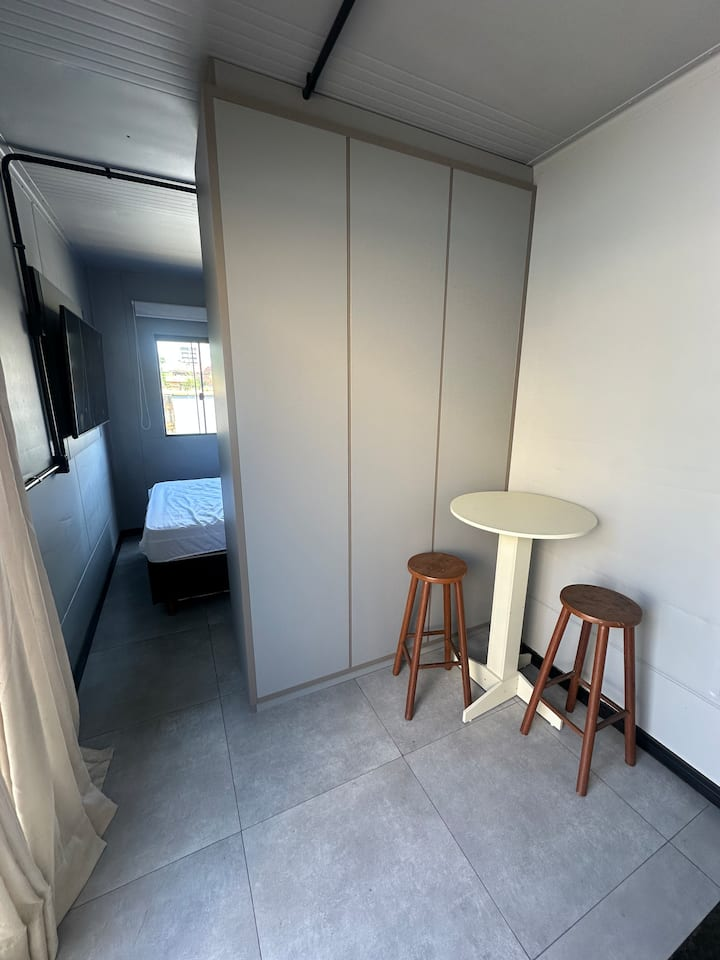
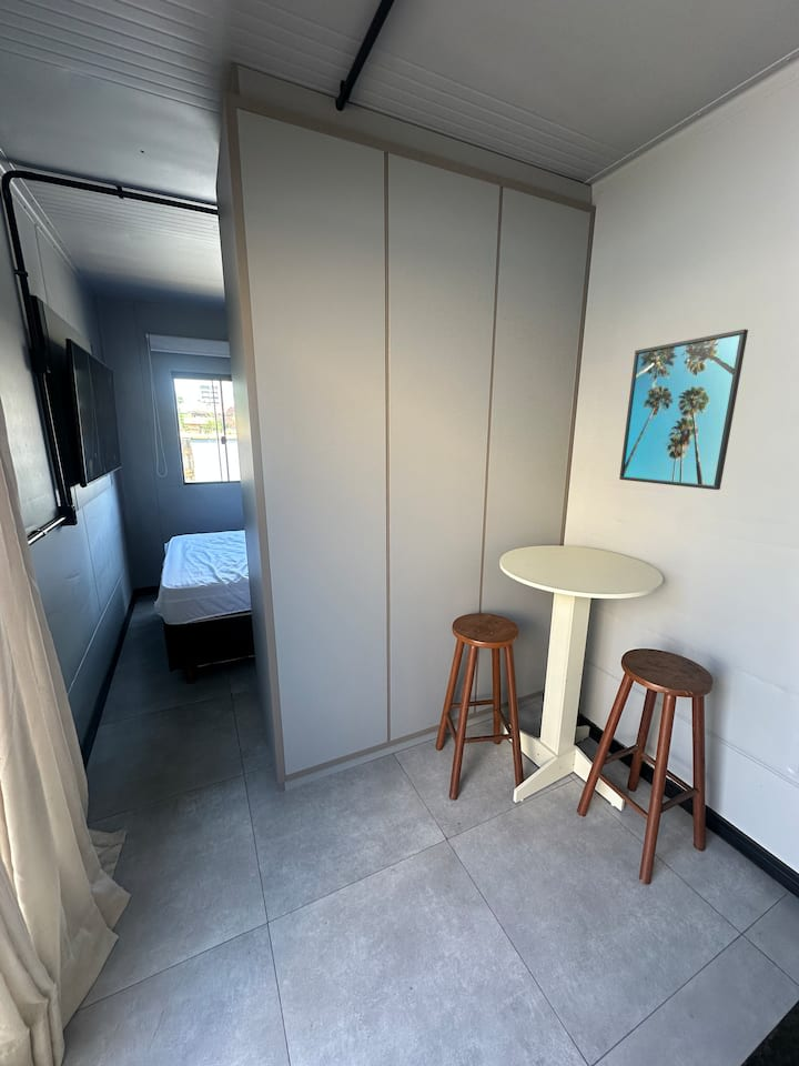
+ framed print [618,328,749,491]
